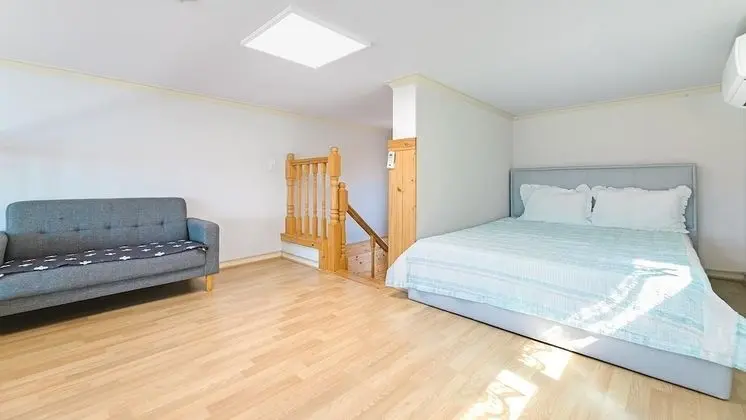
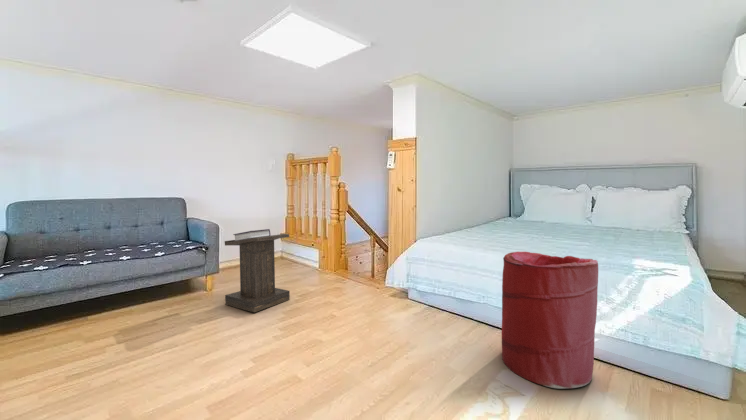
+ lectern [224,228,291,313]
+ laundry hamper [501,251,599,390]
